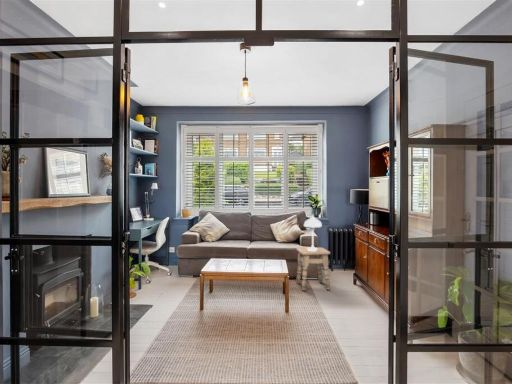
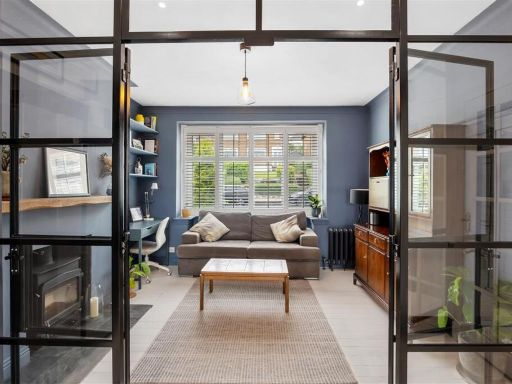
- table lamp [303,213,323,251]
- side table [295,246,331,292]
